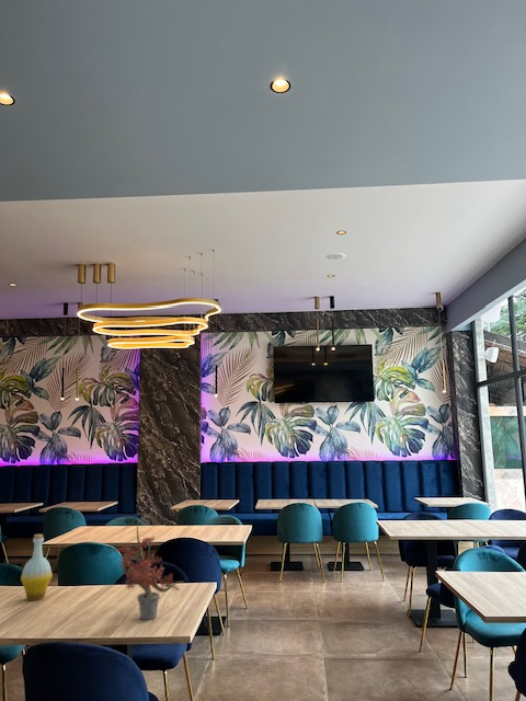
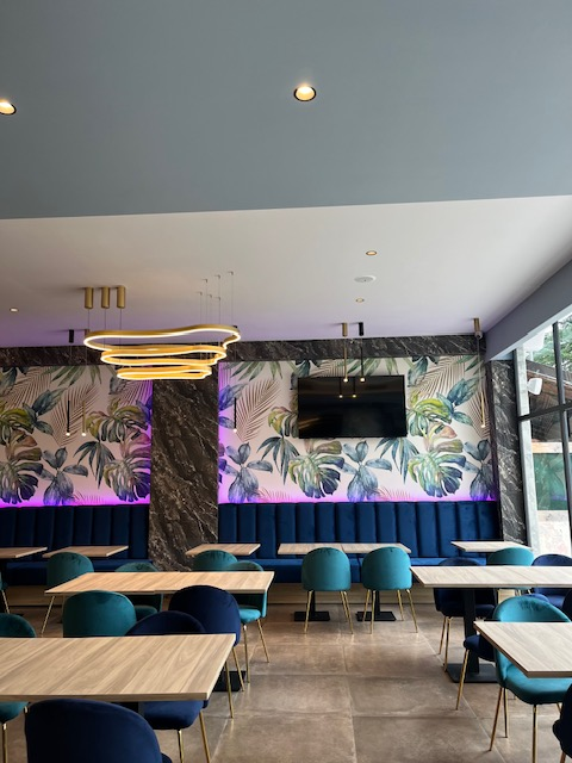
- bottle [20,533,54,601]
- potted plant [113,520,183,621]
